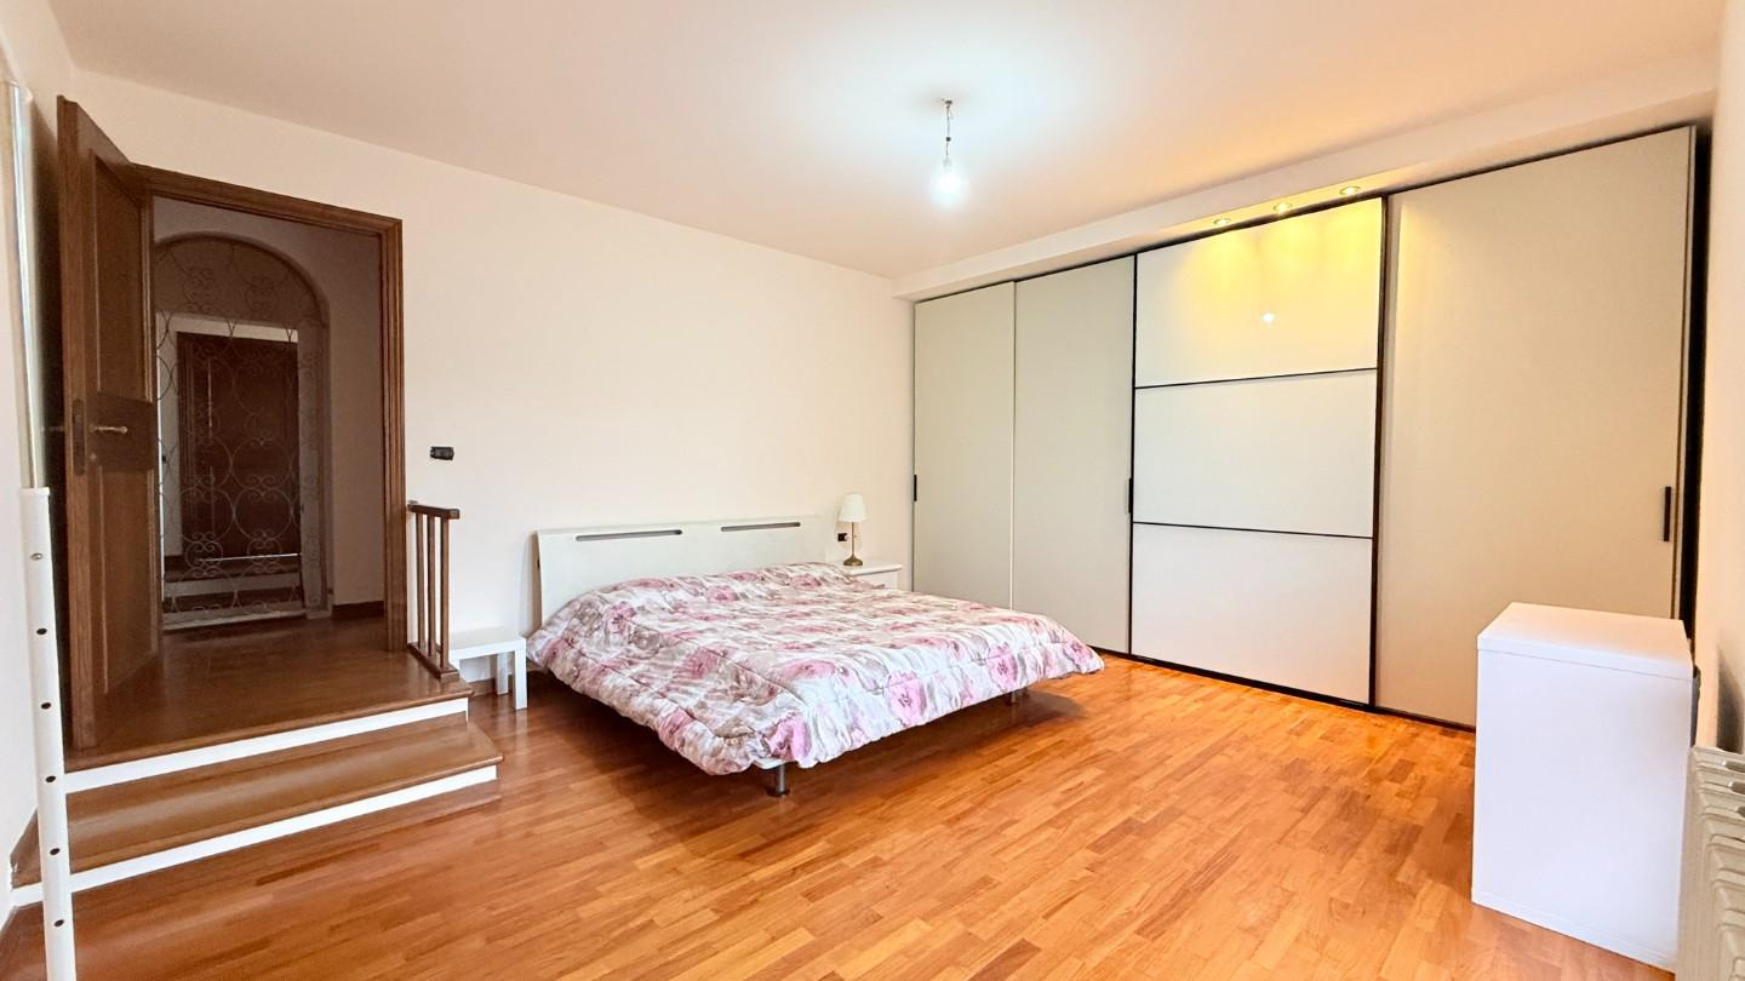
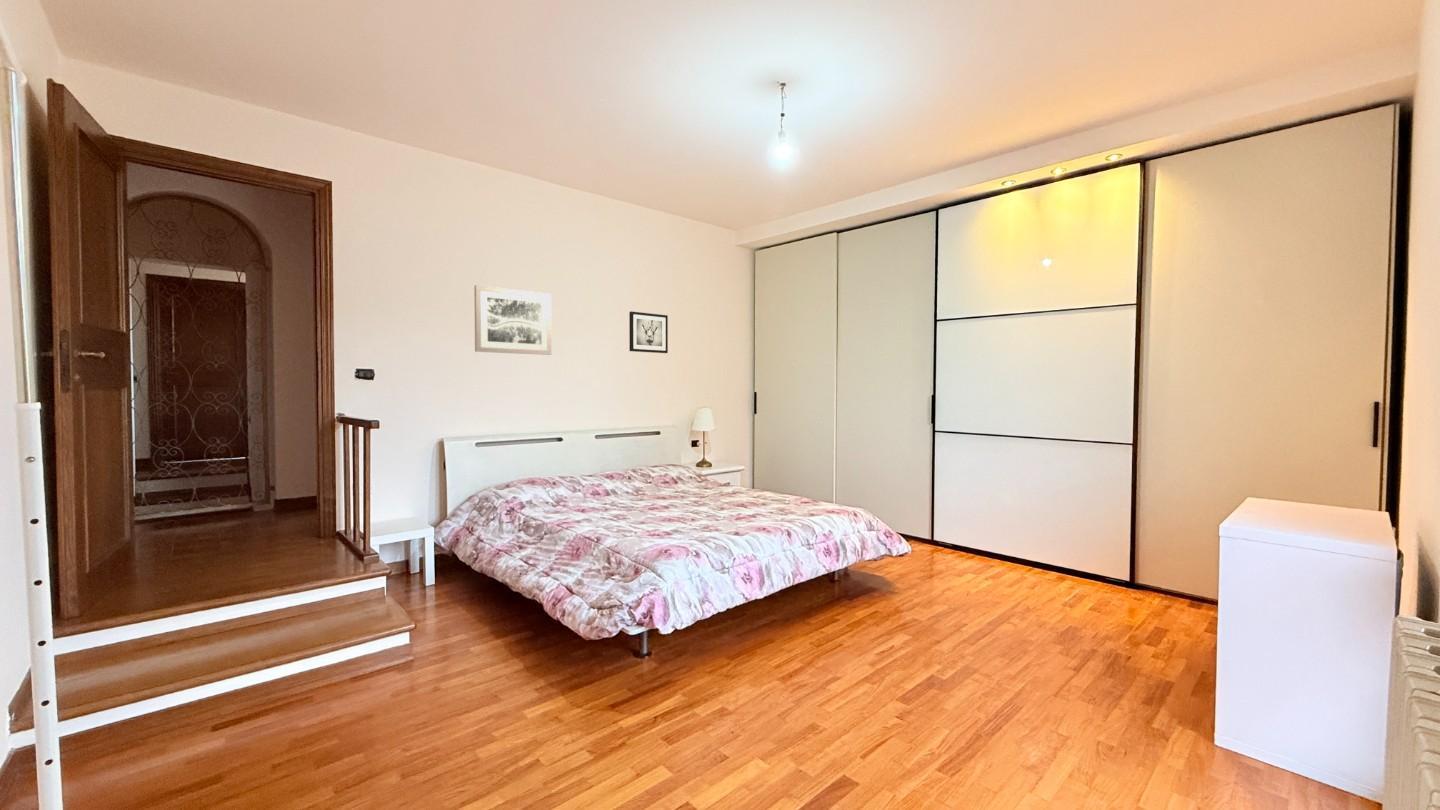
+ wall art [473,284,552,356]
+ wall art [628,310,669,354]
